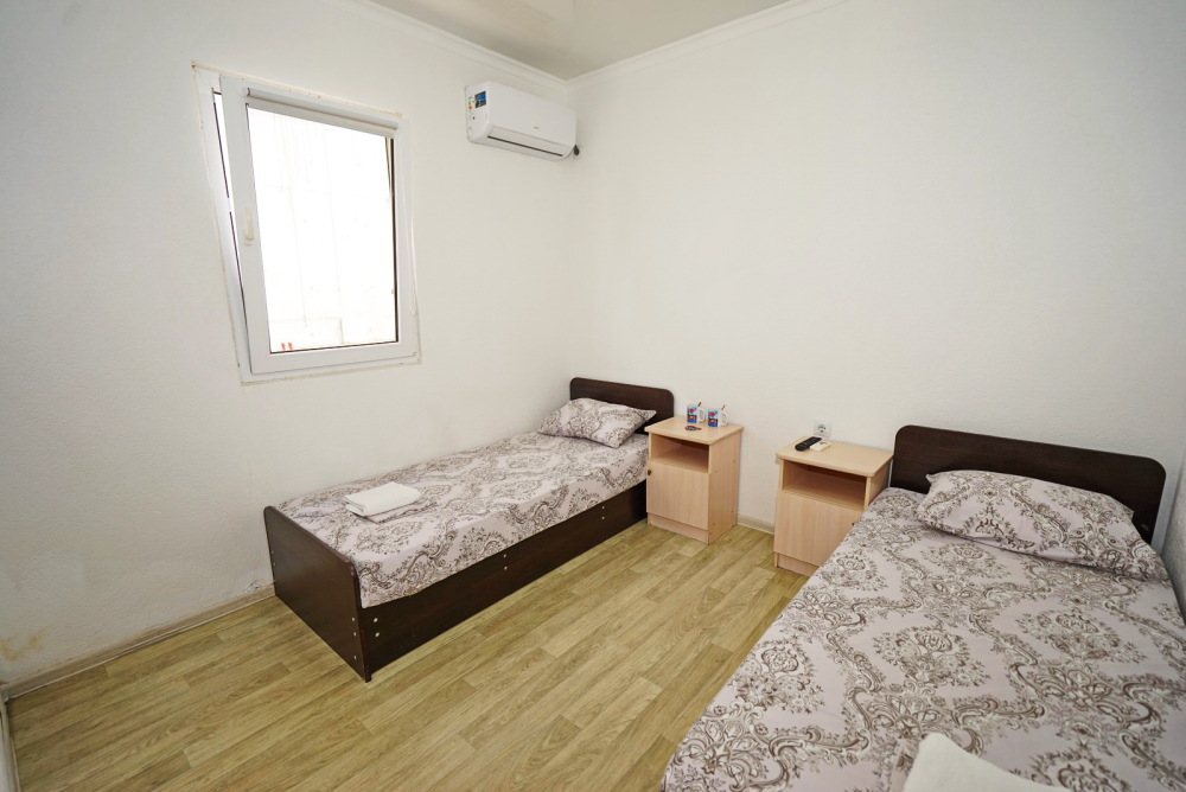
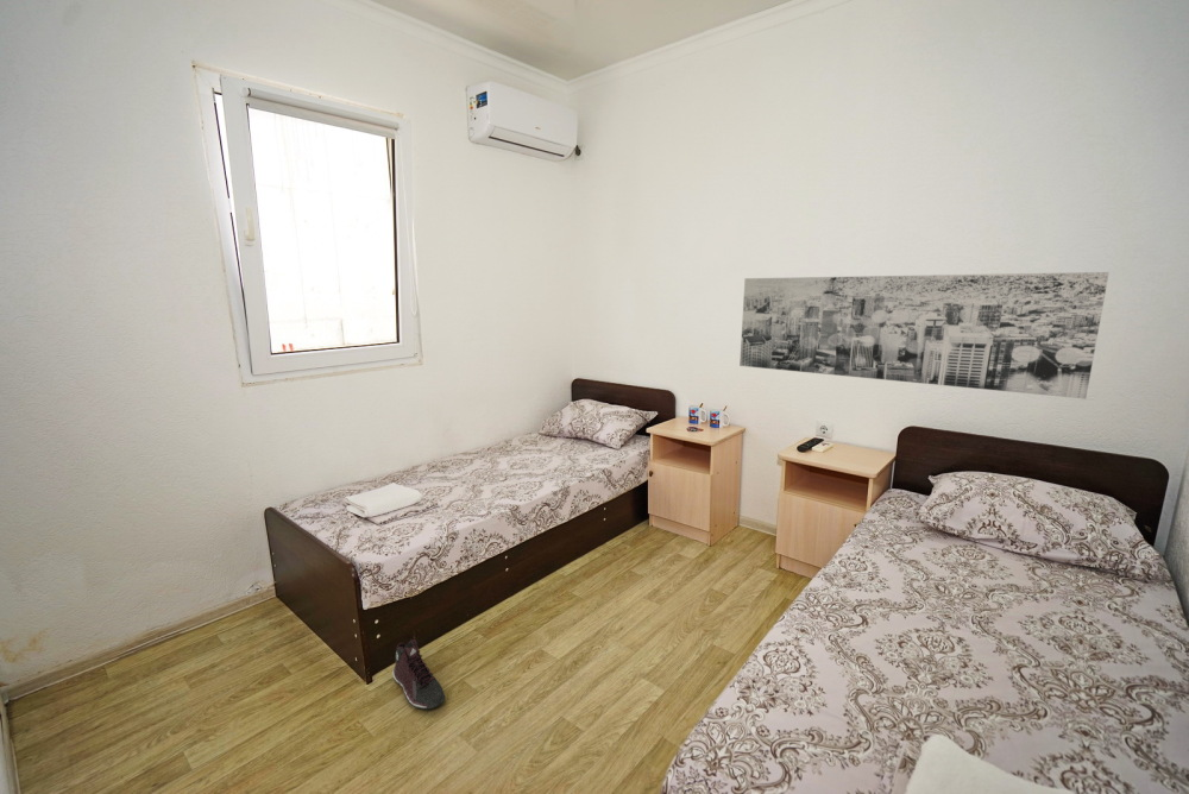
+ sneaker [391,638,446,711]
+ wall art [738,271,1111,399]
